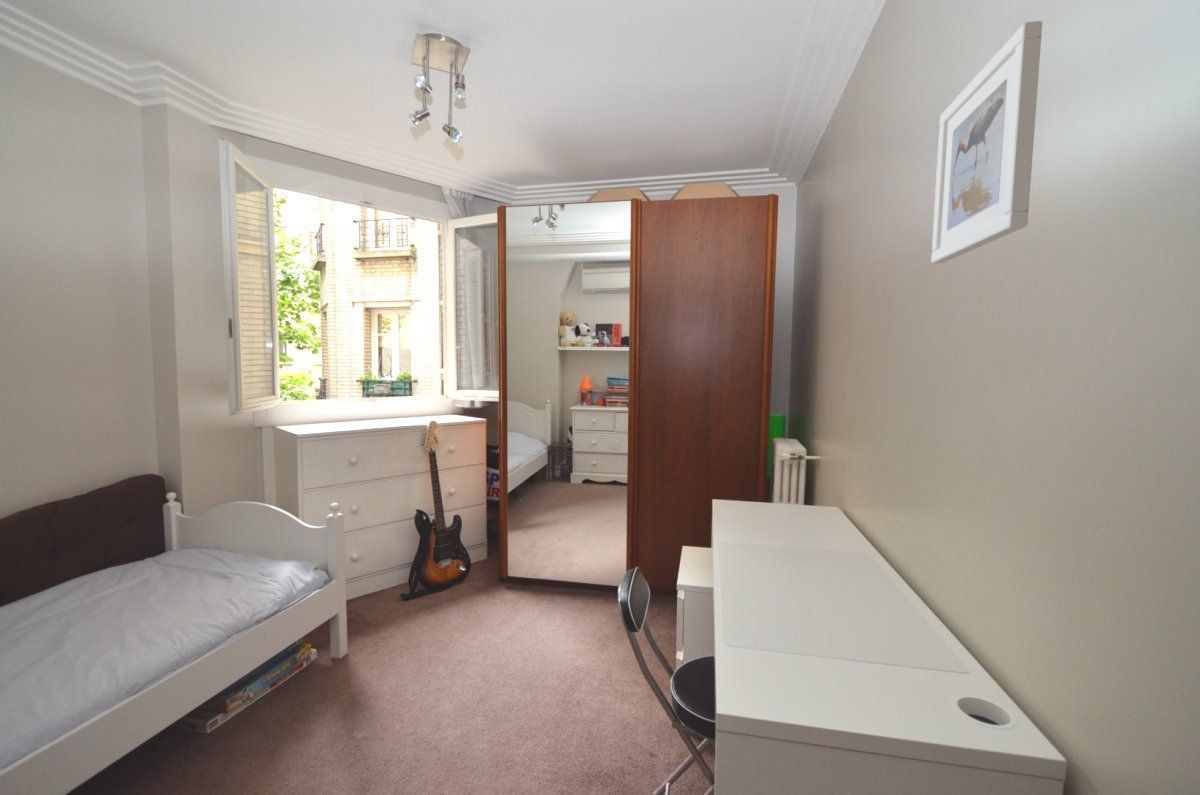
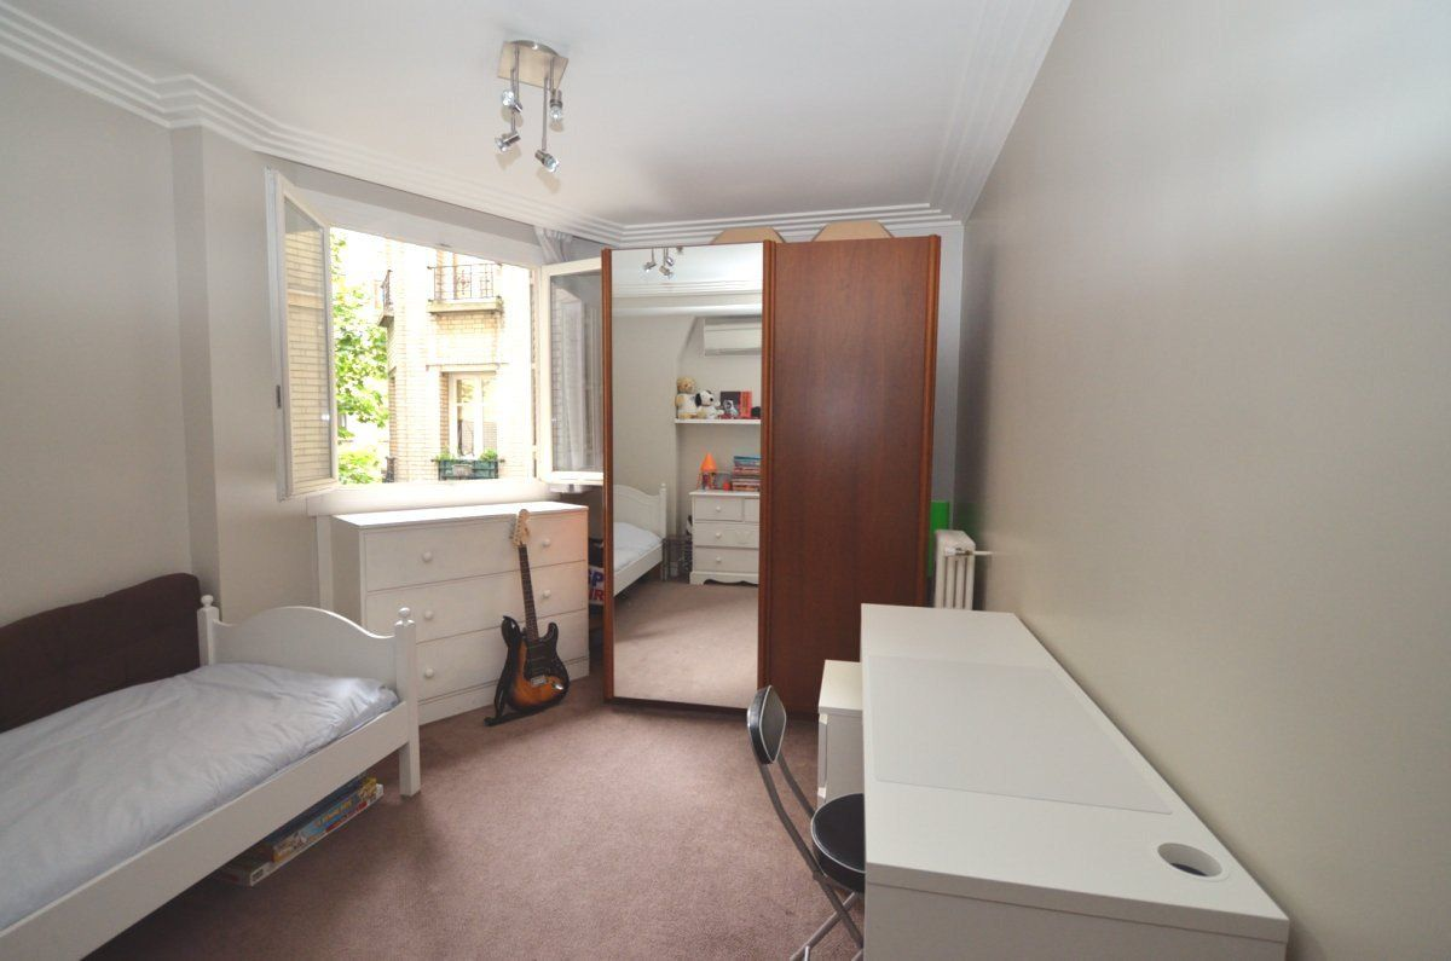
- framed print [930,20,1043,265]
